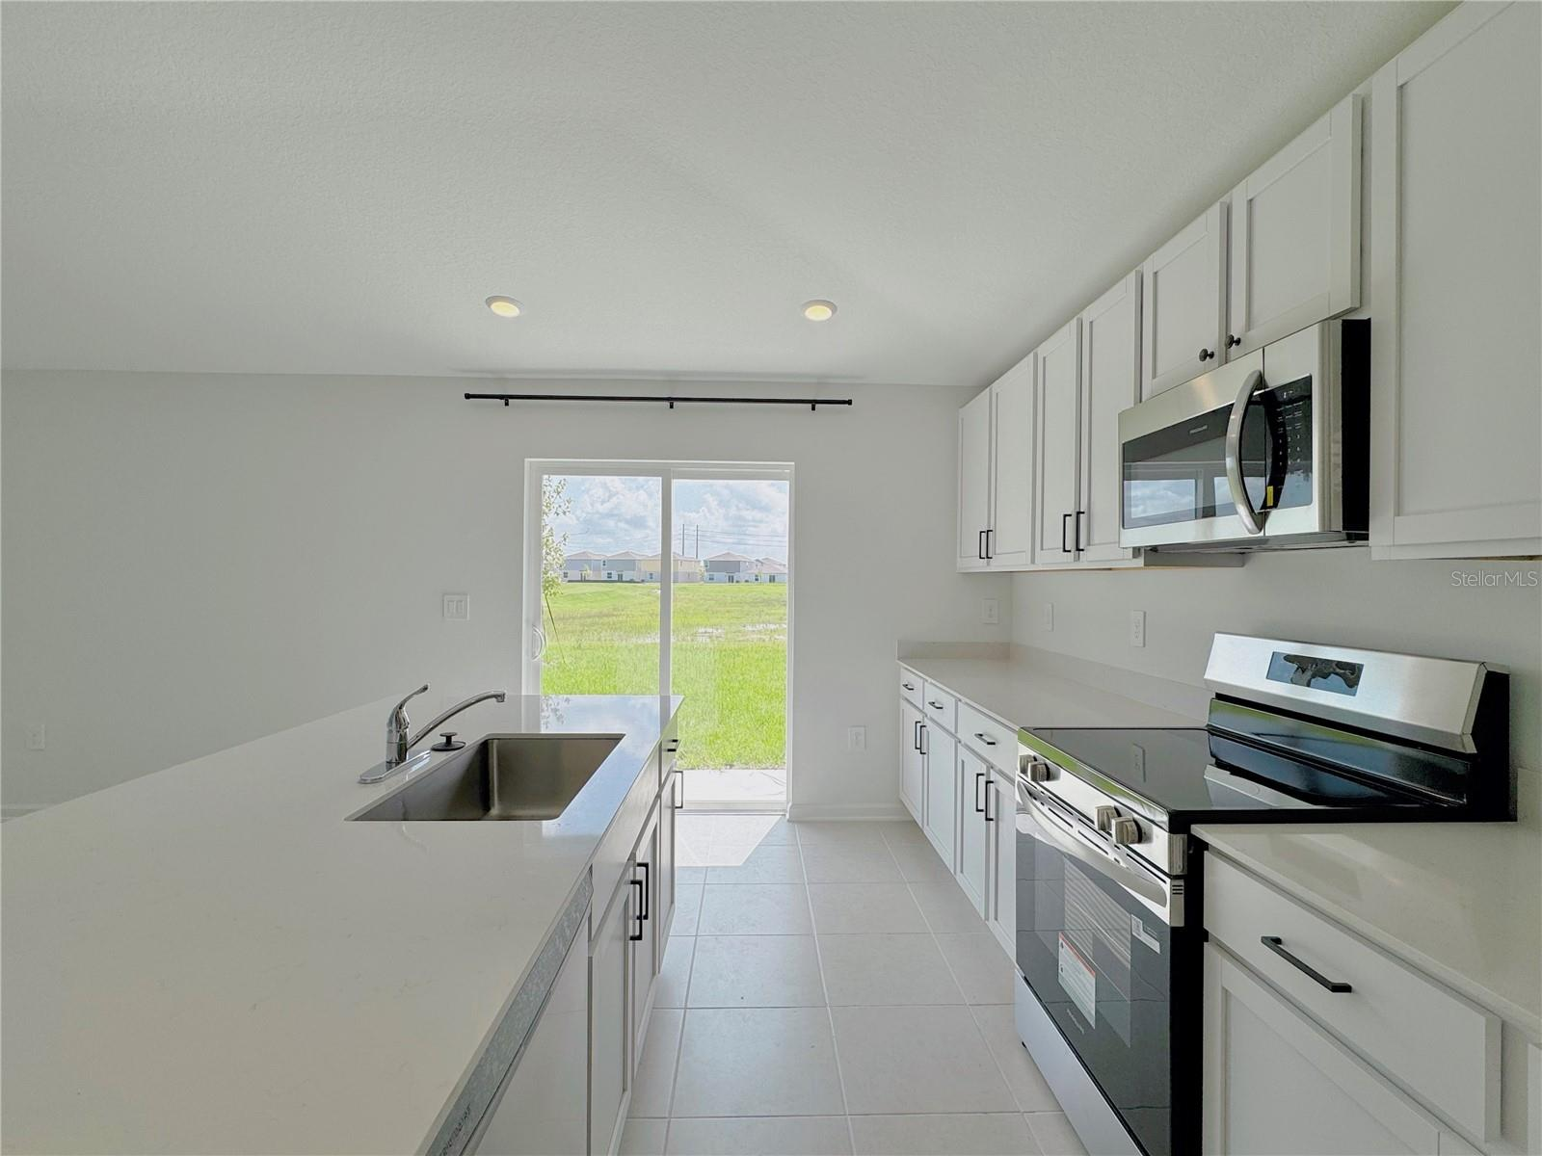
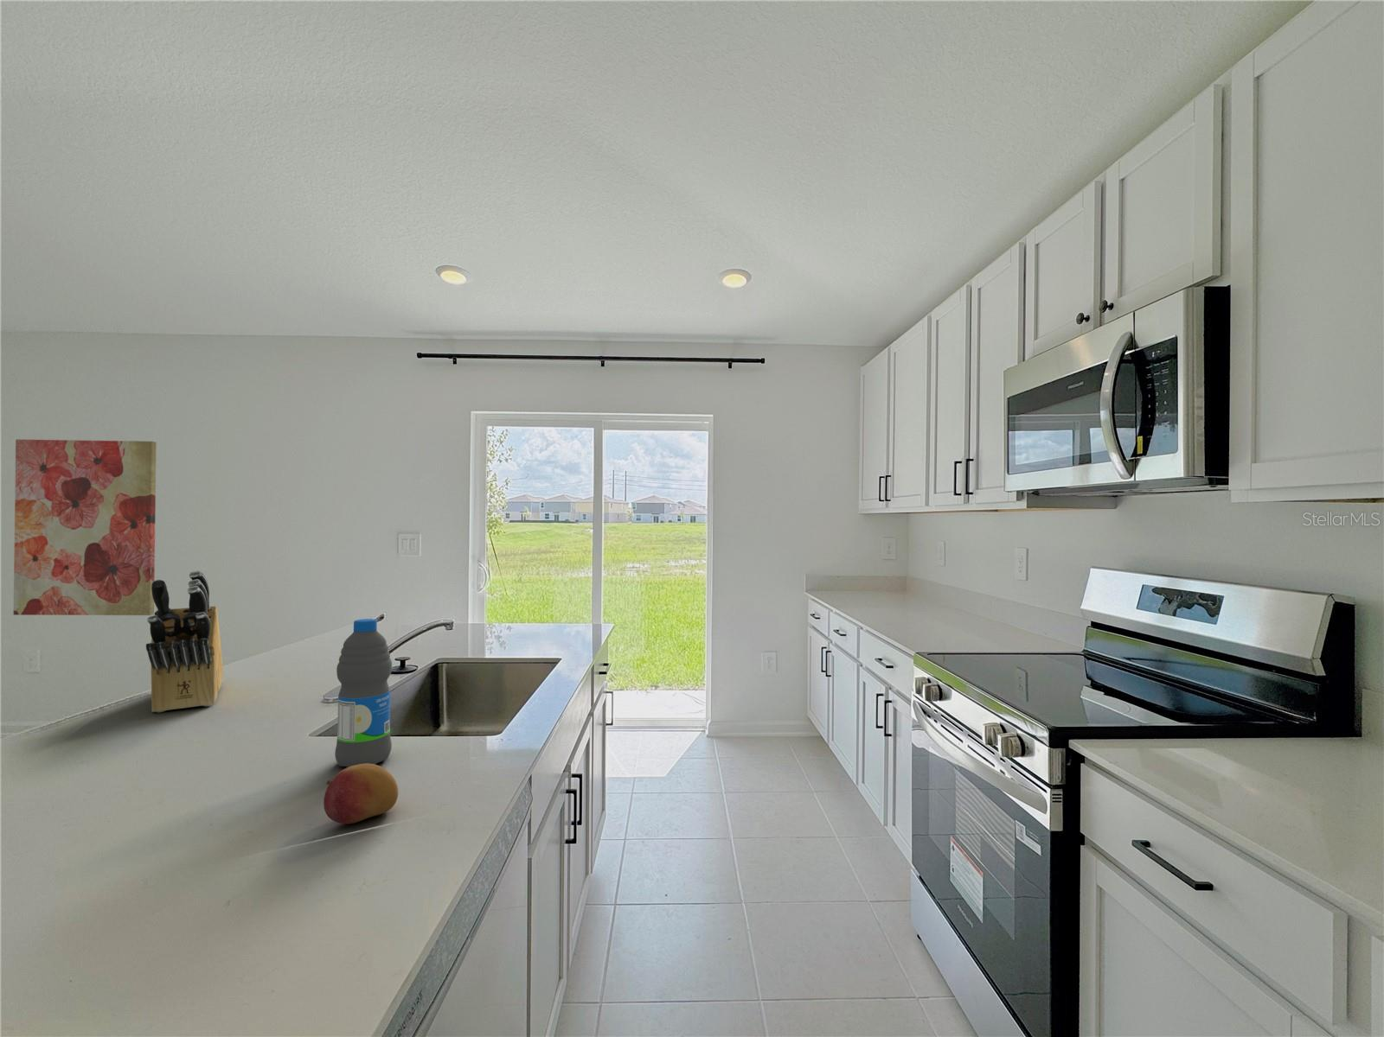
+ fruit [323,764,399,825]
+ knife block [145,570,224,713]
+ water bottle [333,618,392,767]
+ wall art [13,438,157,617]
